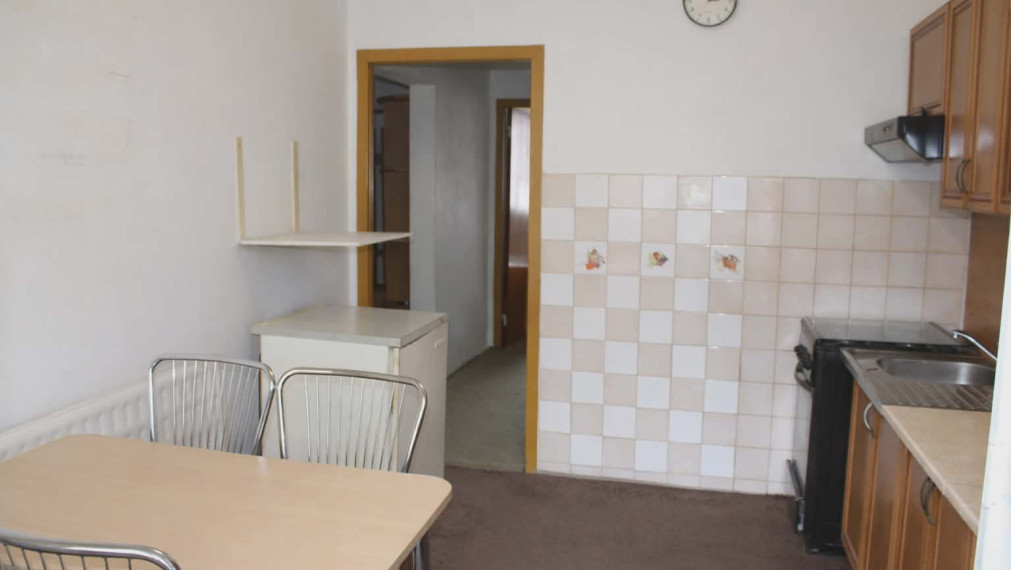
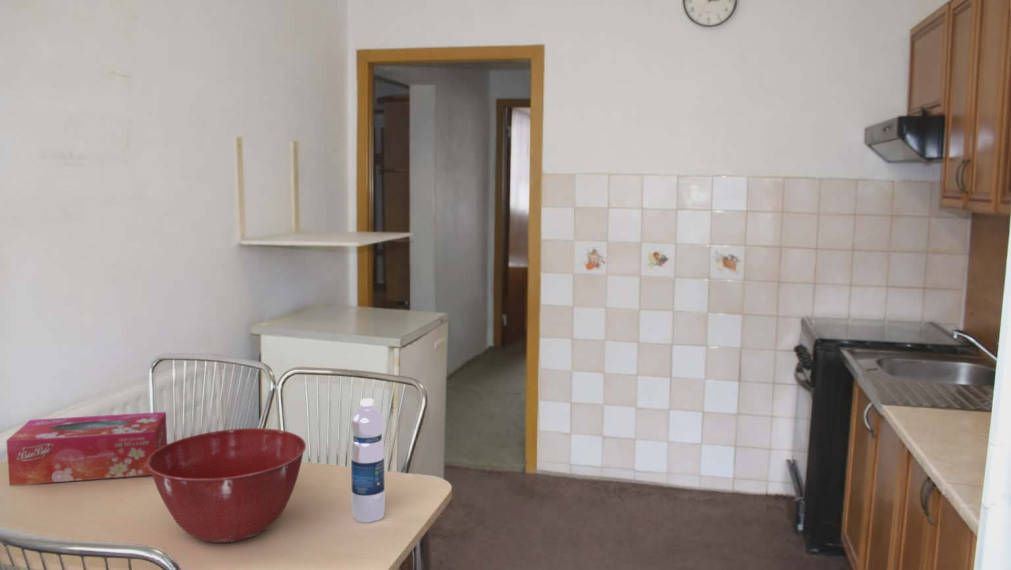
+ tissue box [5,411,168,487]
+ mixing bowl [147,427,307,544]
+ water bottle [350,397,386,523]
